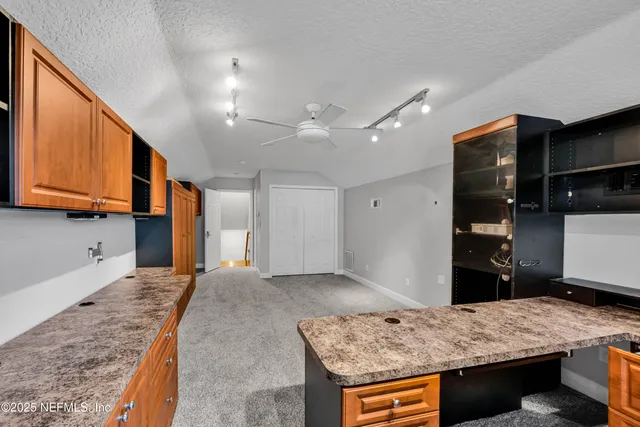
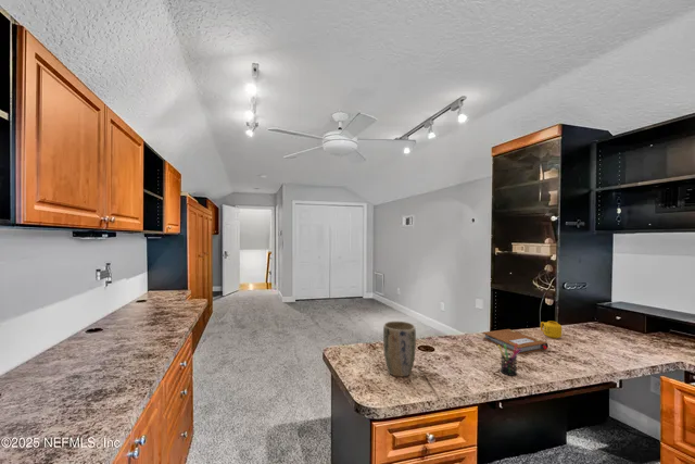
+ notebook [482,328,549,355]
+ plant pot [382,321,417,378]
+ mug [540,319,563,340]
+ pen holder [497,343,521,377]
